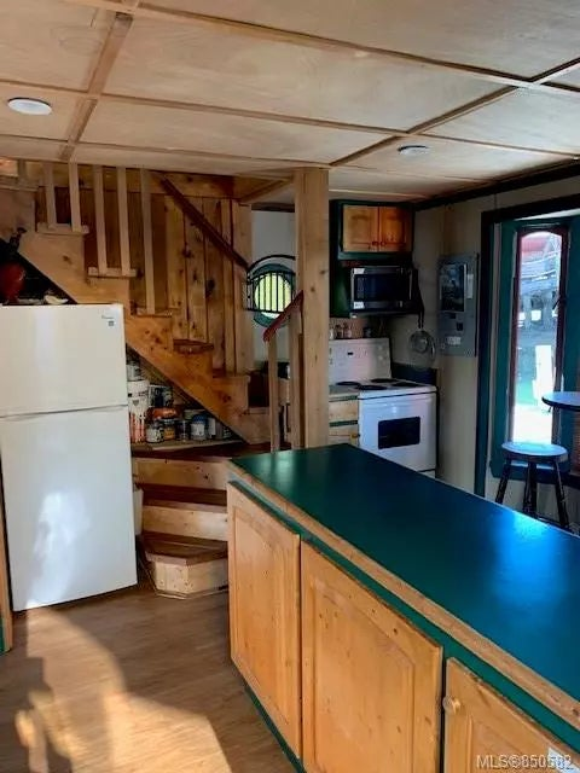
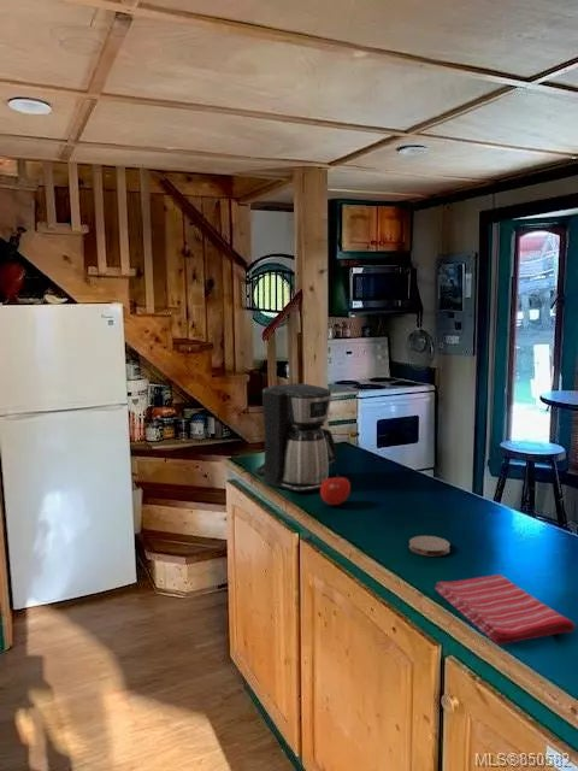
+ dish towel [434,573,577,646]
+ coaster [408,535,452,558]
+ coffee maker [253,382,337,493]
+ fruit [319,473,352,506]
